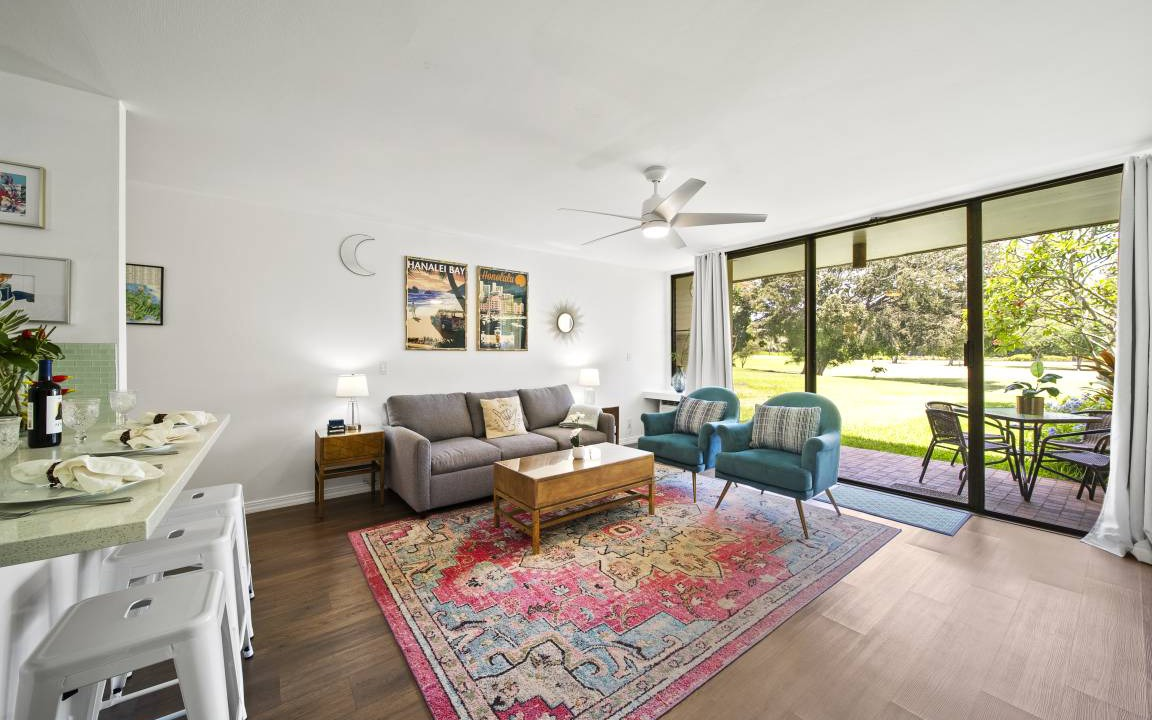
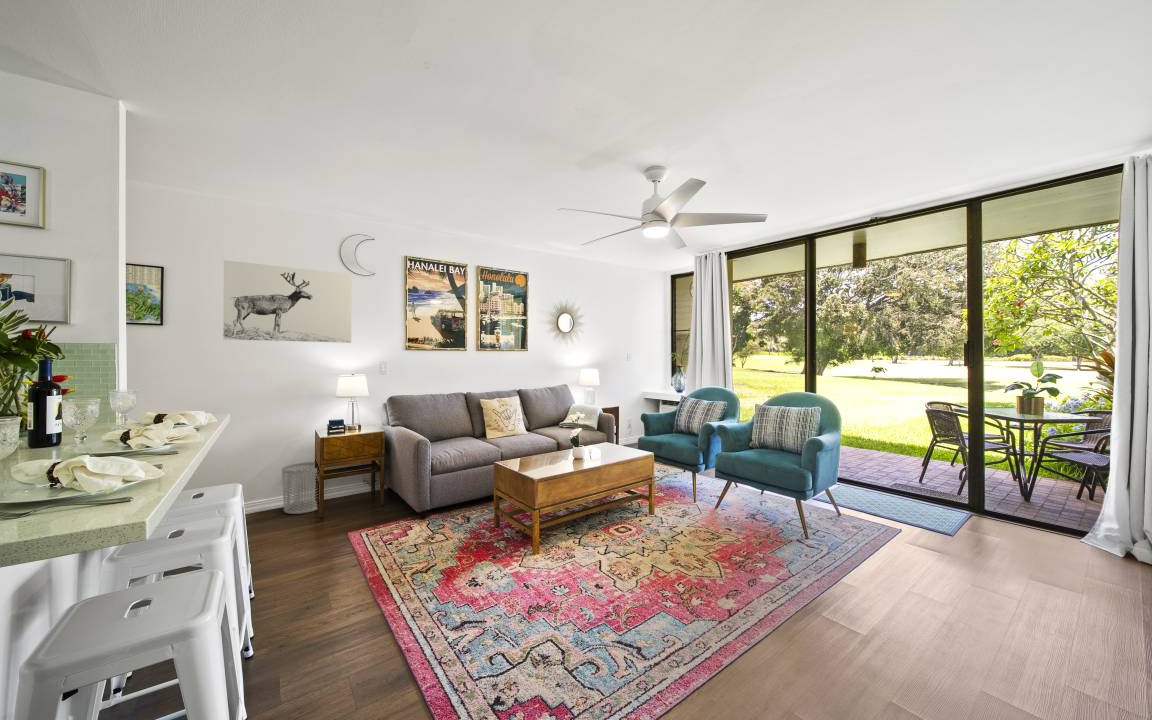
+ waste bin [281,461,318,515]
+ wall art [222,259,353,344]
